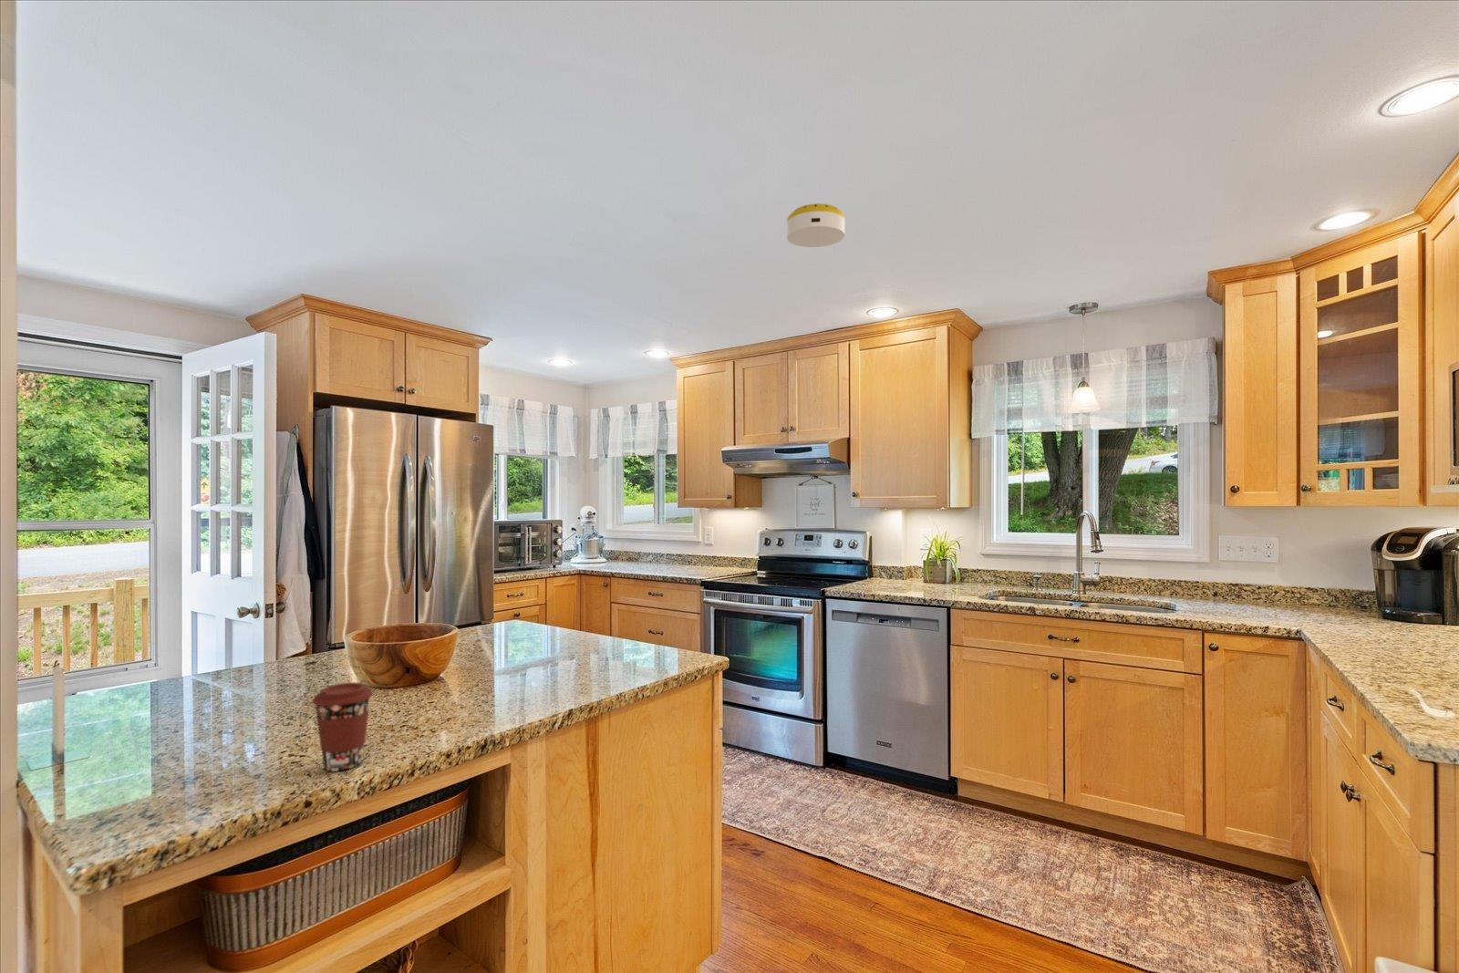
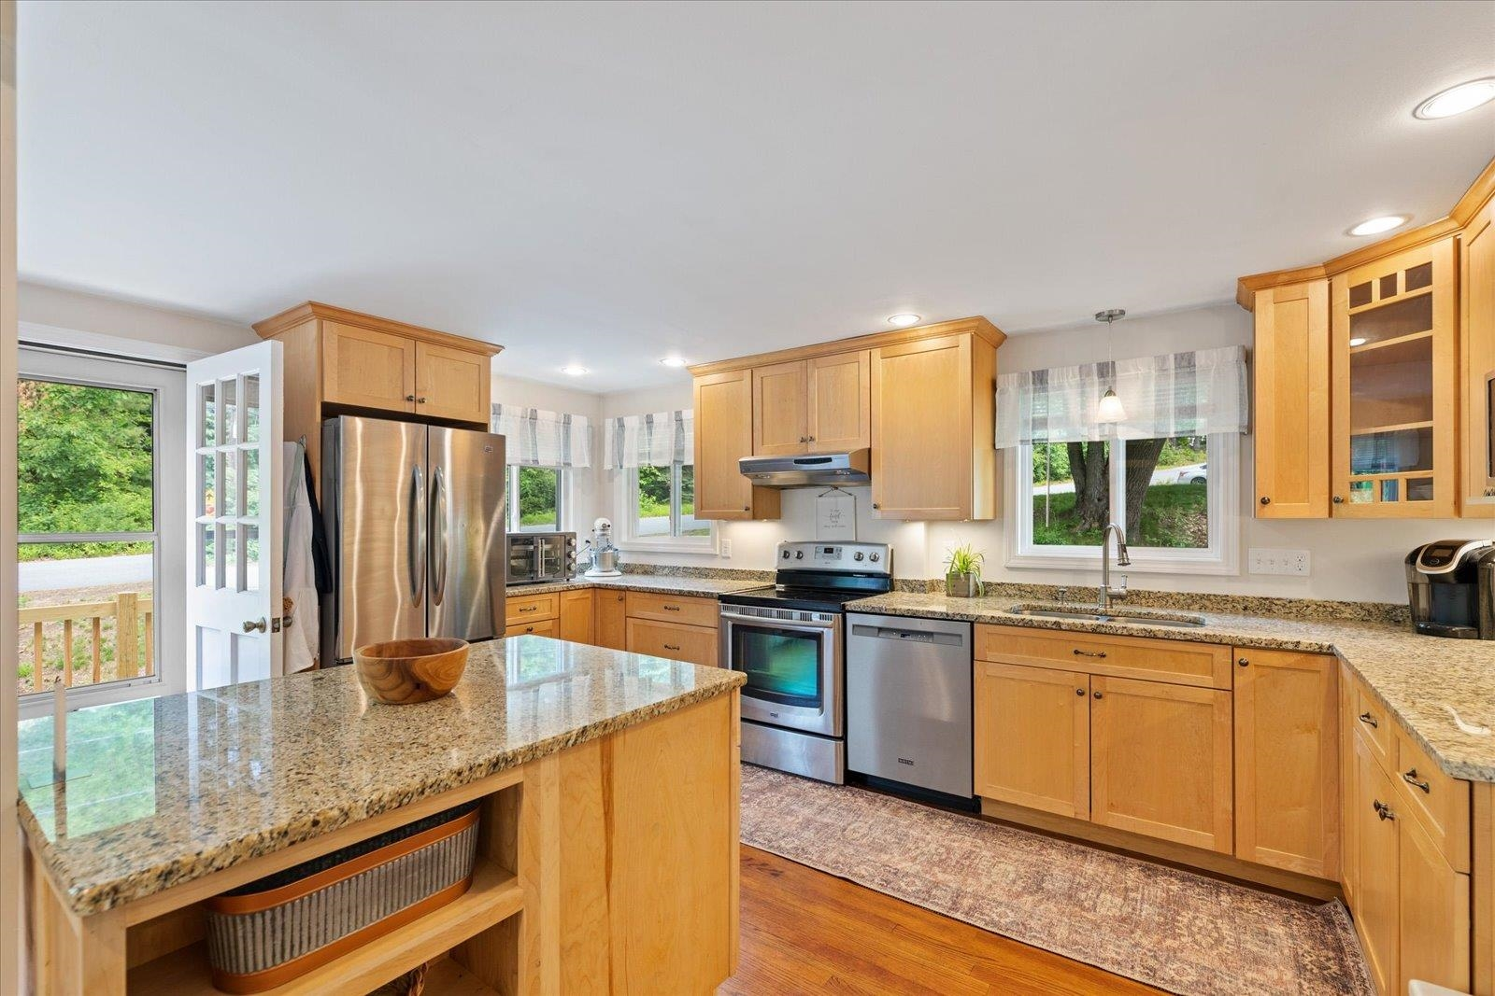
- coffee cup [310,681,373,772]
- smoke detector [786,202,846,248]
